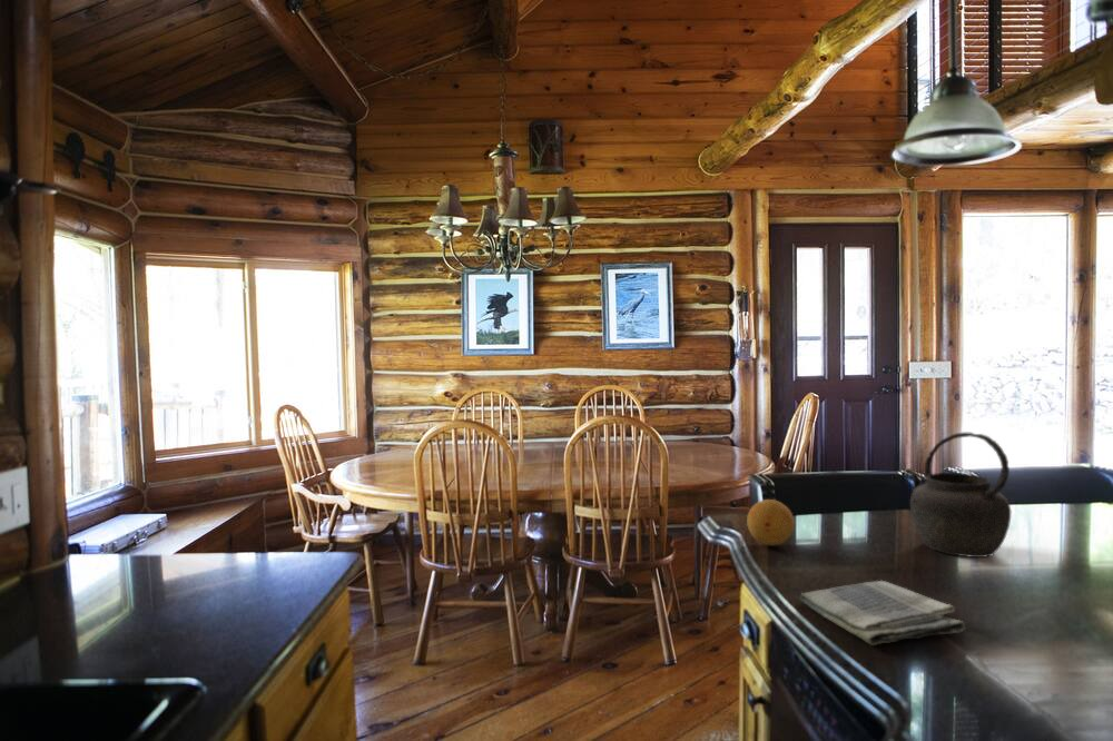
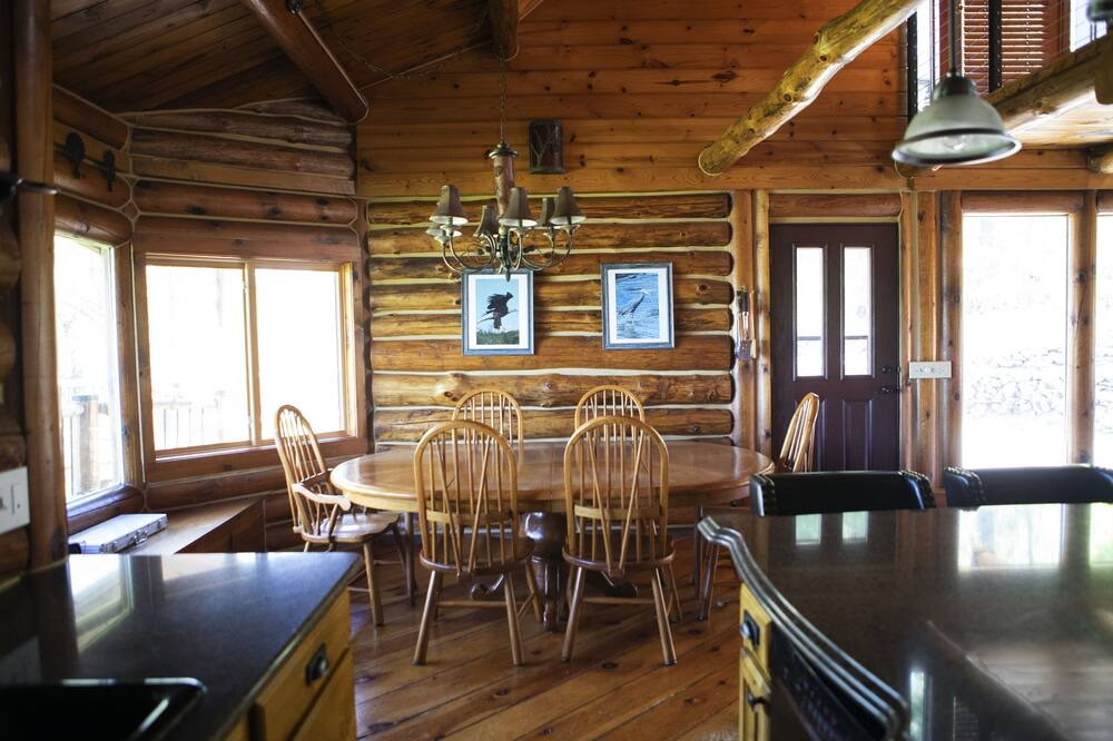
- fruit [746,498,796,546]
- kettle [904,431,1012,559]
- dish towel [799,580,966,646]
